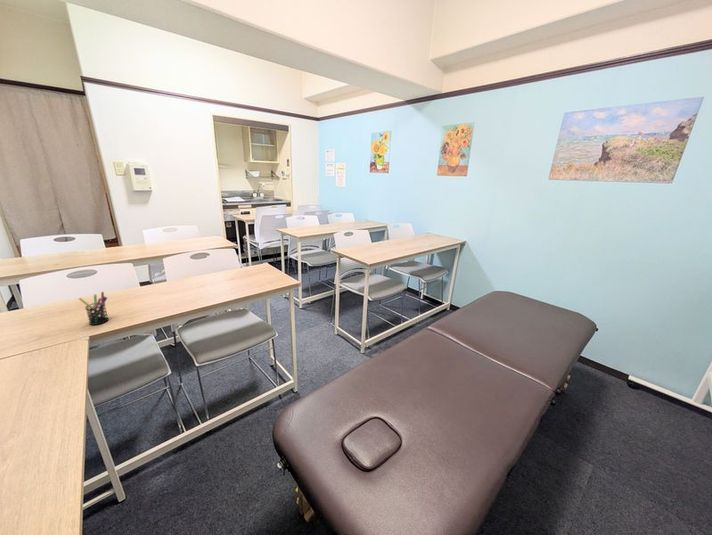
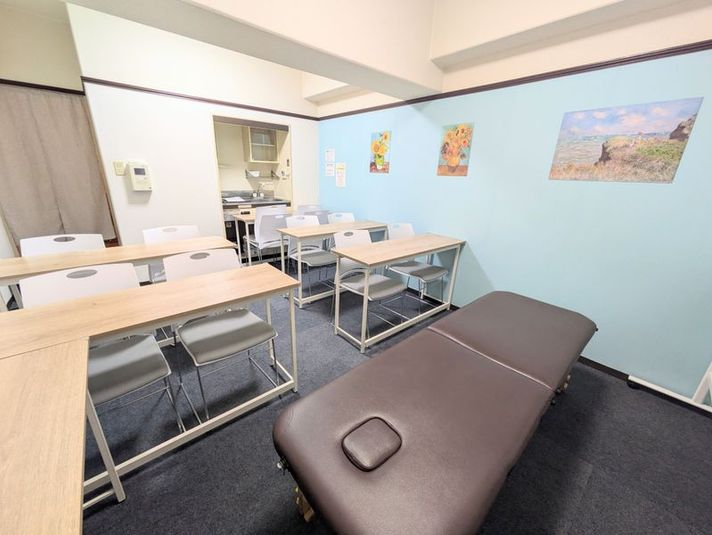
- pen holder [78,291,110,326]
